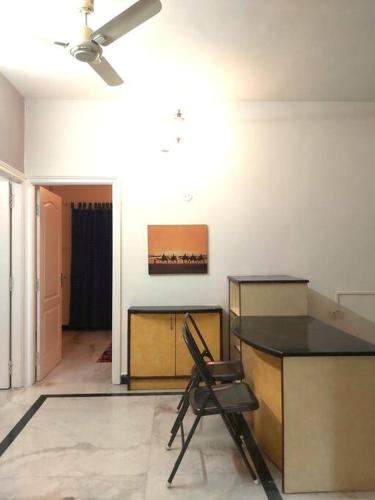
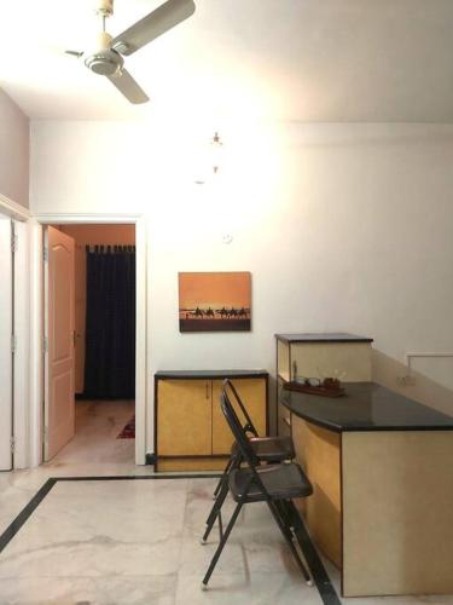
+ desk organizer [281,359,347,399]
